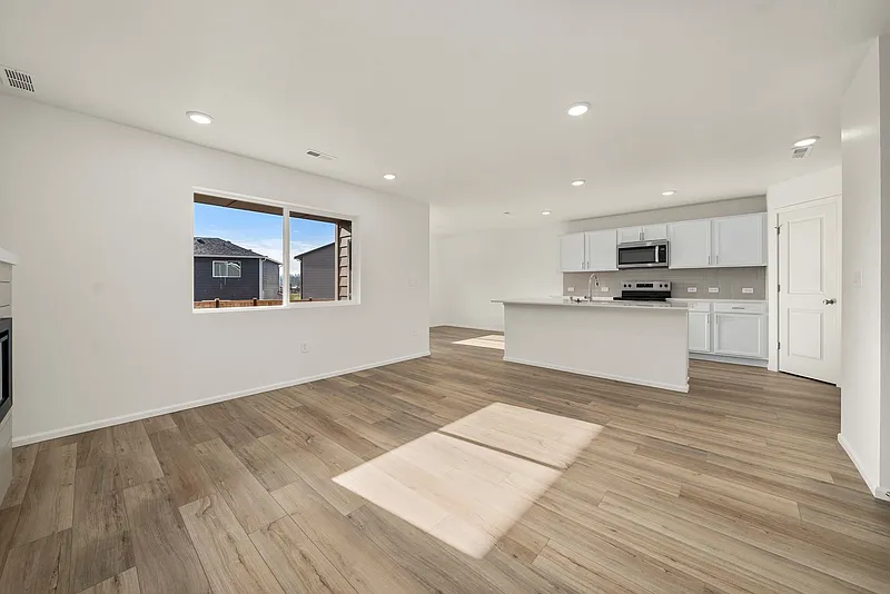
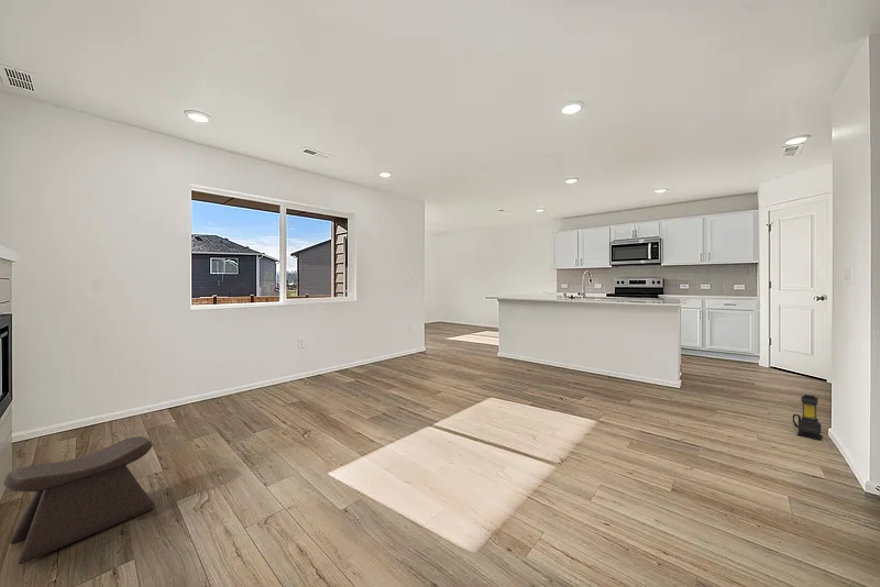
+ lantern [792,394,824,441]
+ stool [2,435,155,565]
